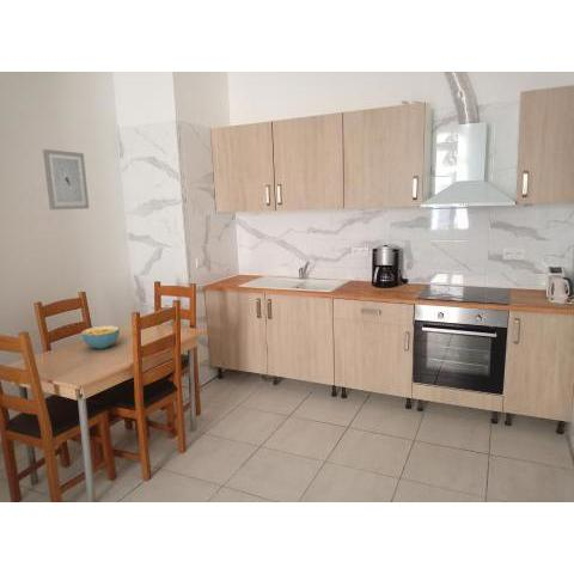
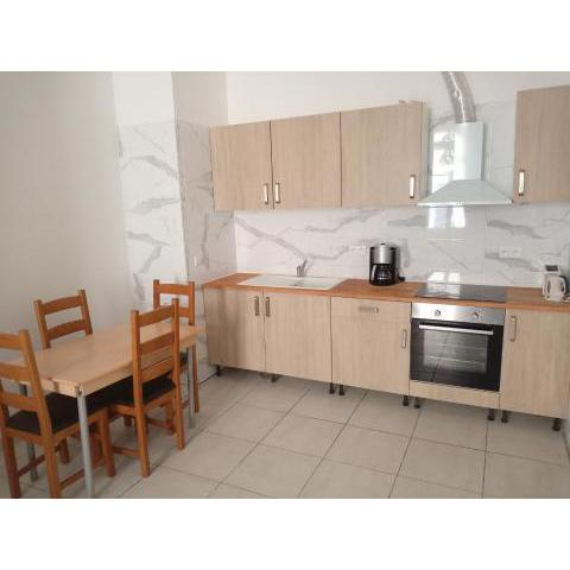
- cereal bowl [80,325,121,350]
- wall art [42,148,90,210]
